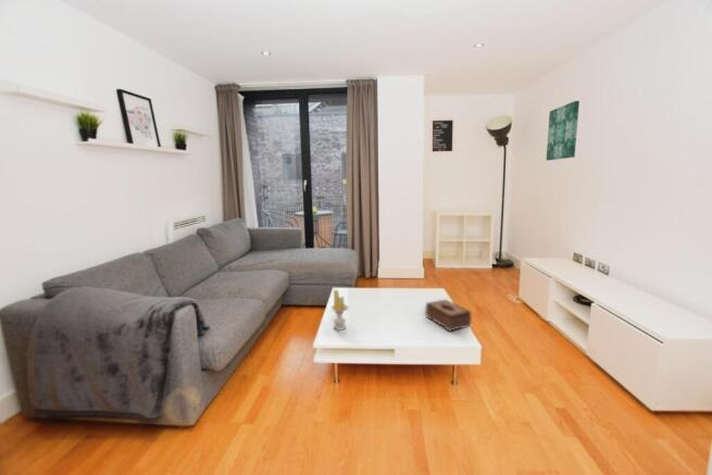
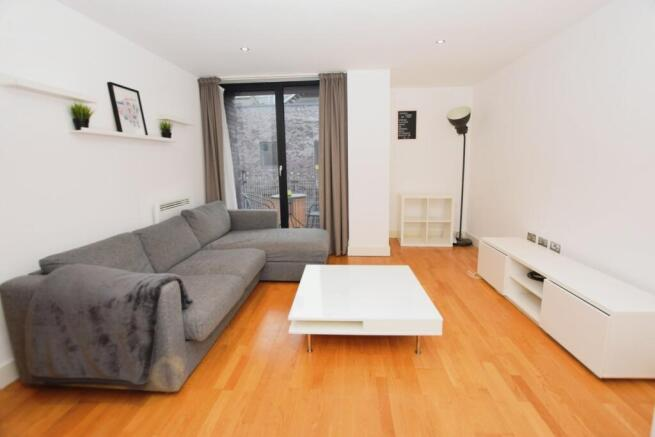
- wall art [546,100,580,161]
- tissue box [424,299,473,333]
- candle [328,289,350,332]
